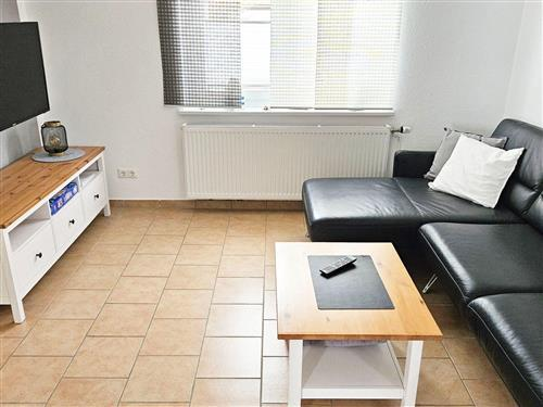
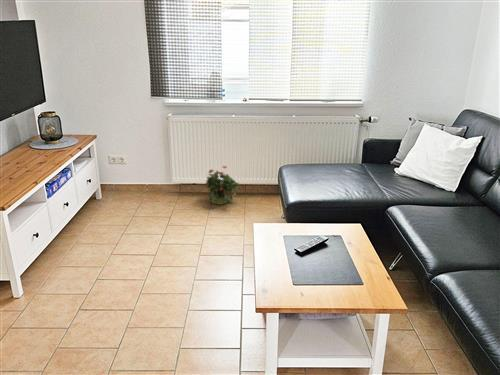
+ potted plant [203,165,242,206]
